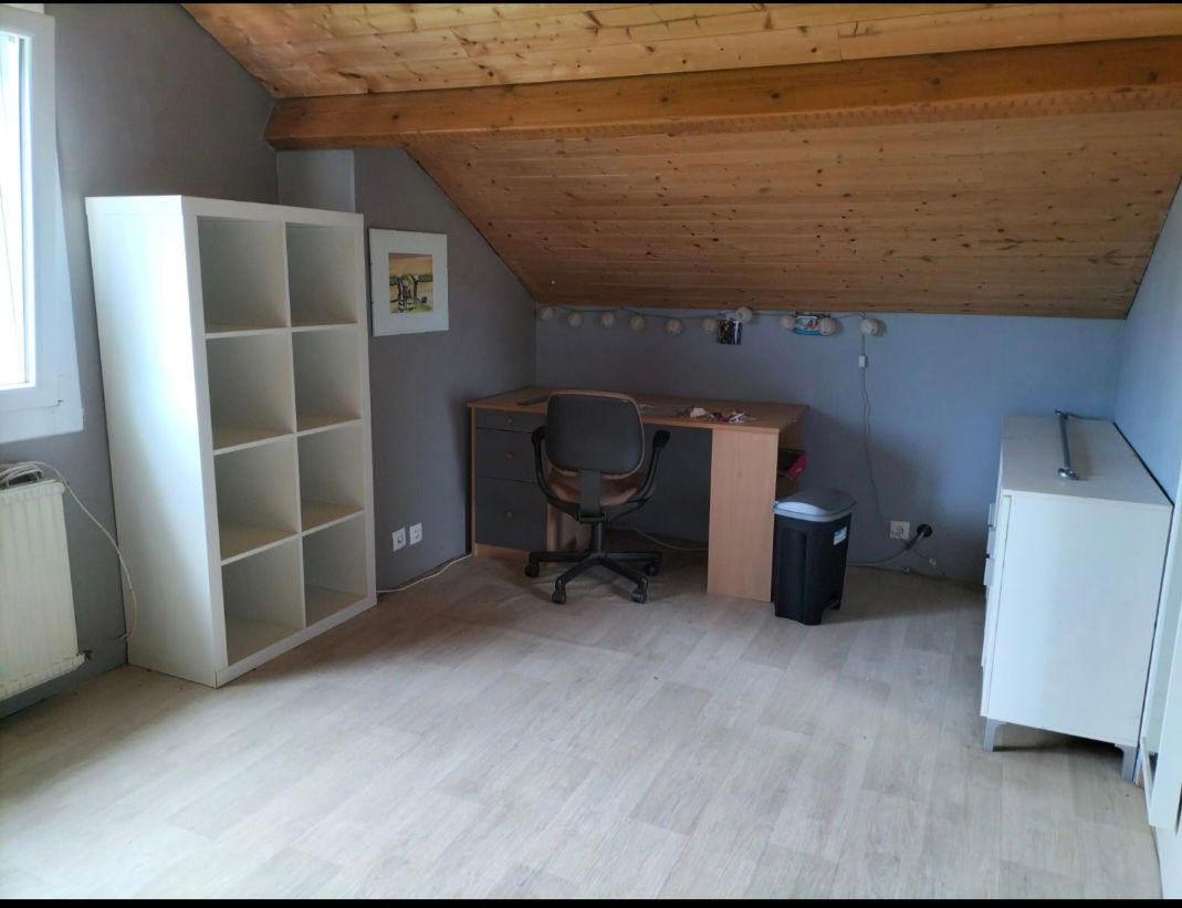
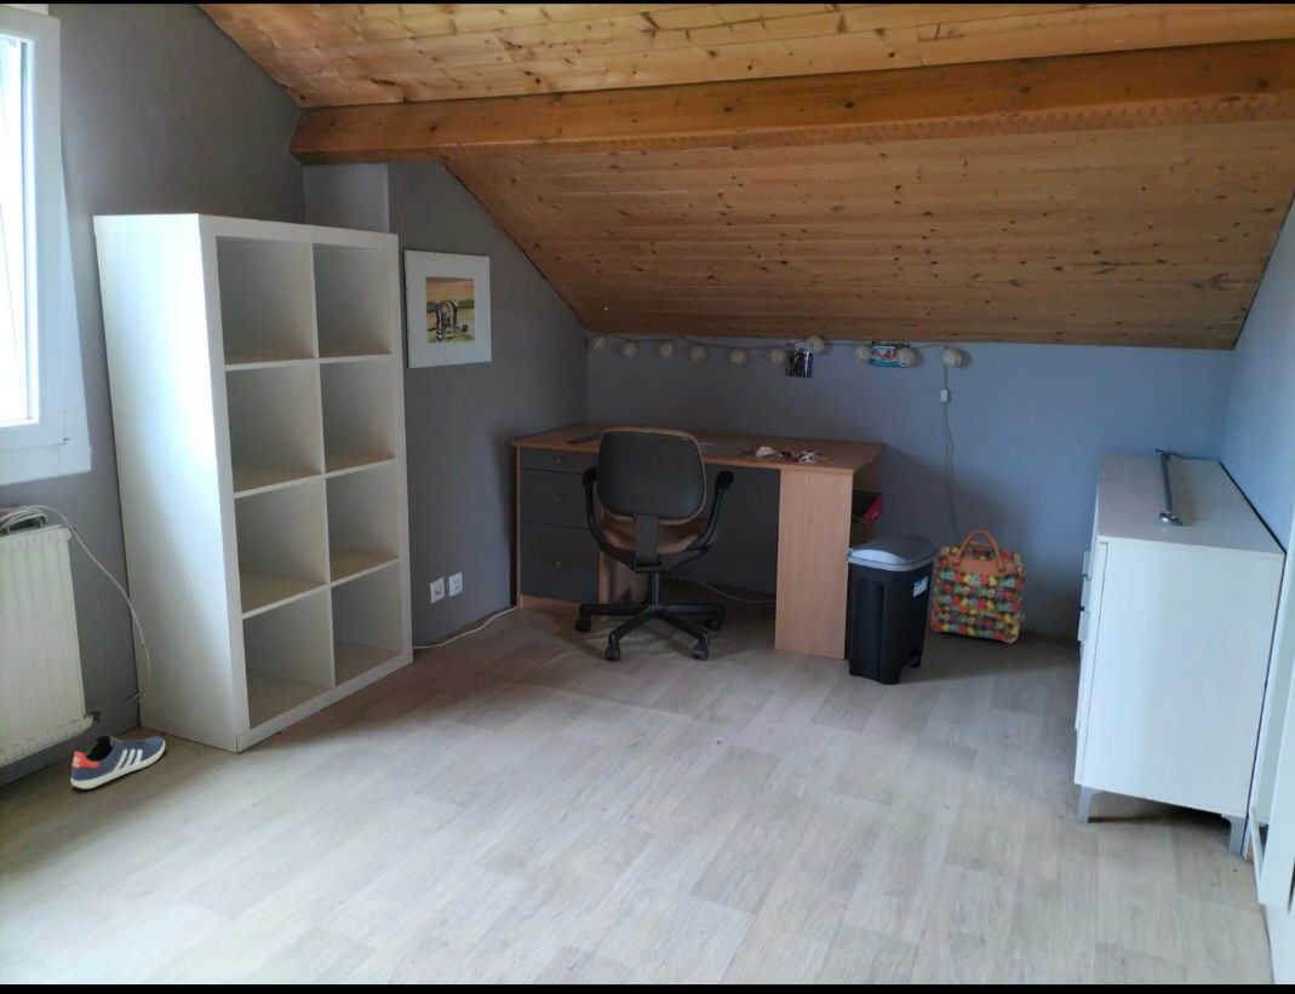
+ sneaker [69,734,166,789]
+ backpack [929,529,1028,644]
